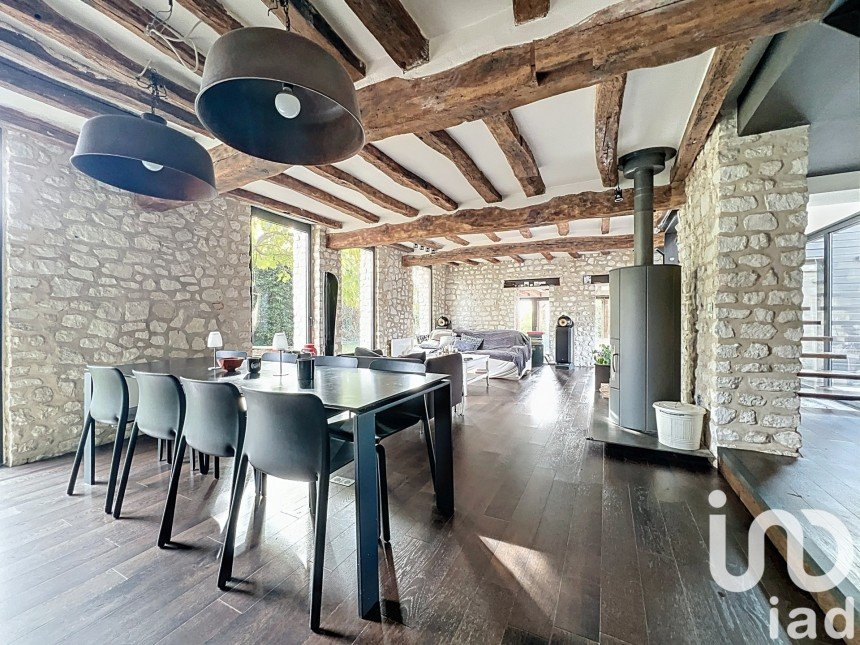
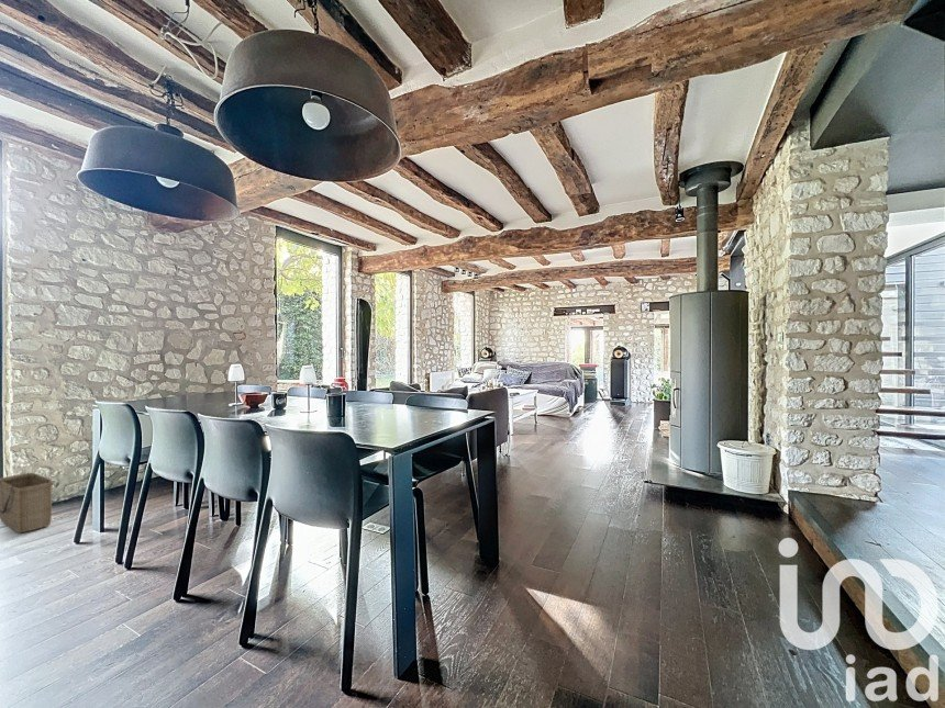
+ basket [0,472,55,533]
